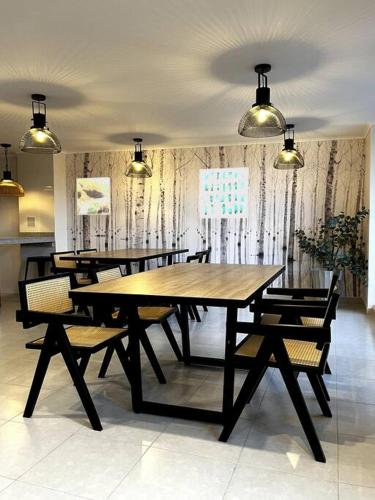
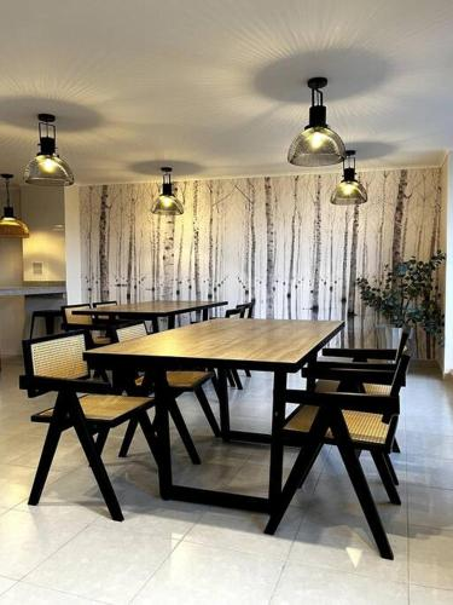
- wall art [198,166,250,219]
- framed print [76,176,111,216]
